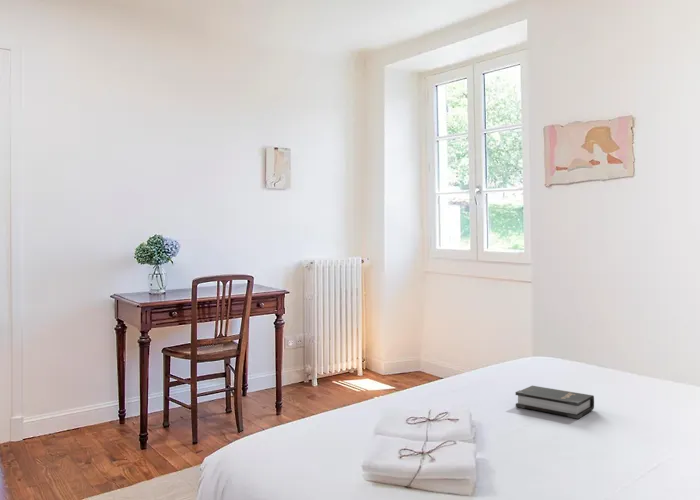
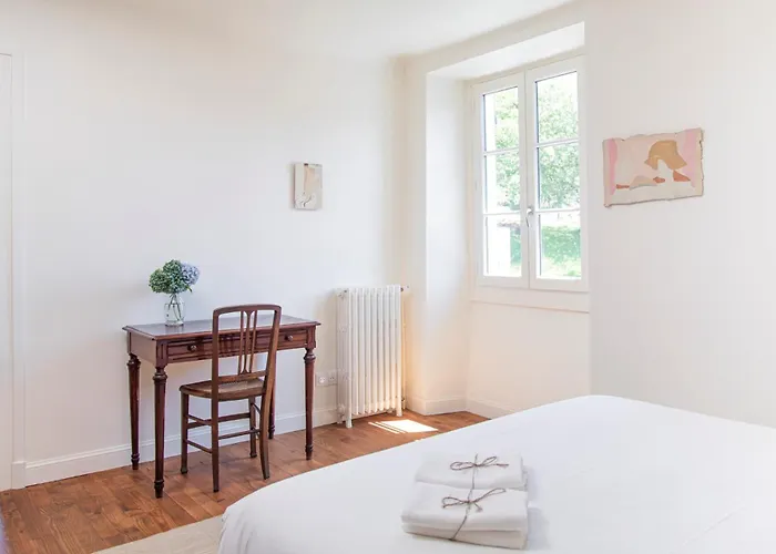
- hardback book [515,385,595,420]
